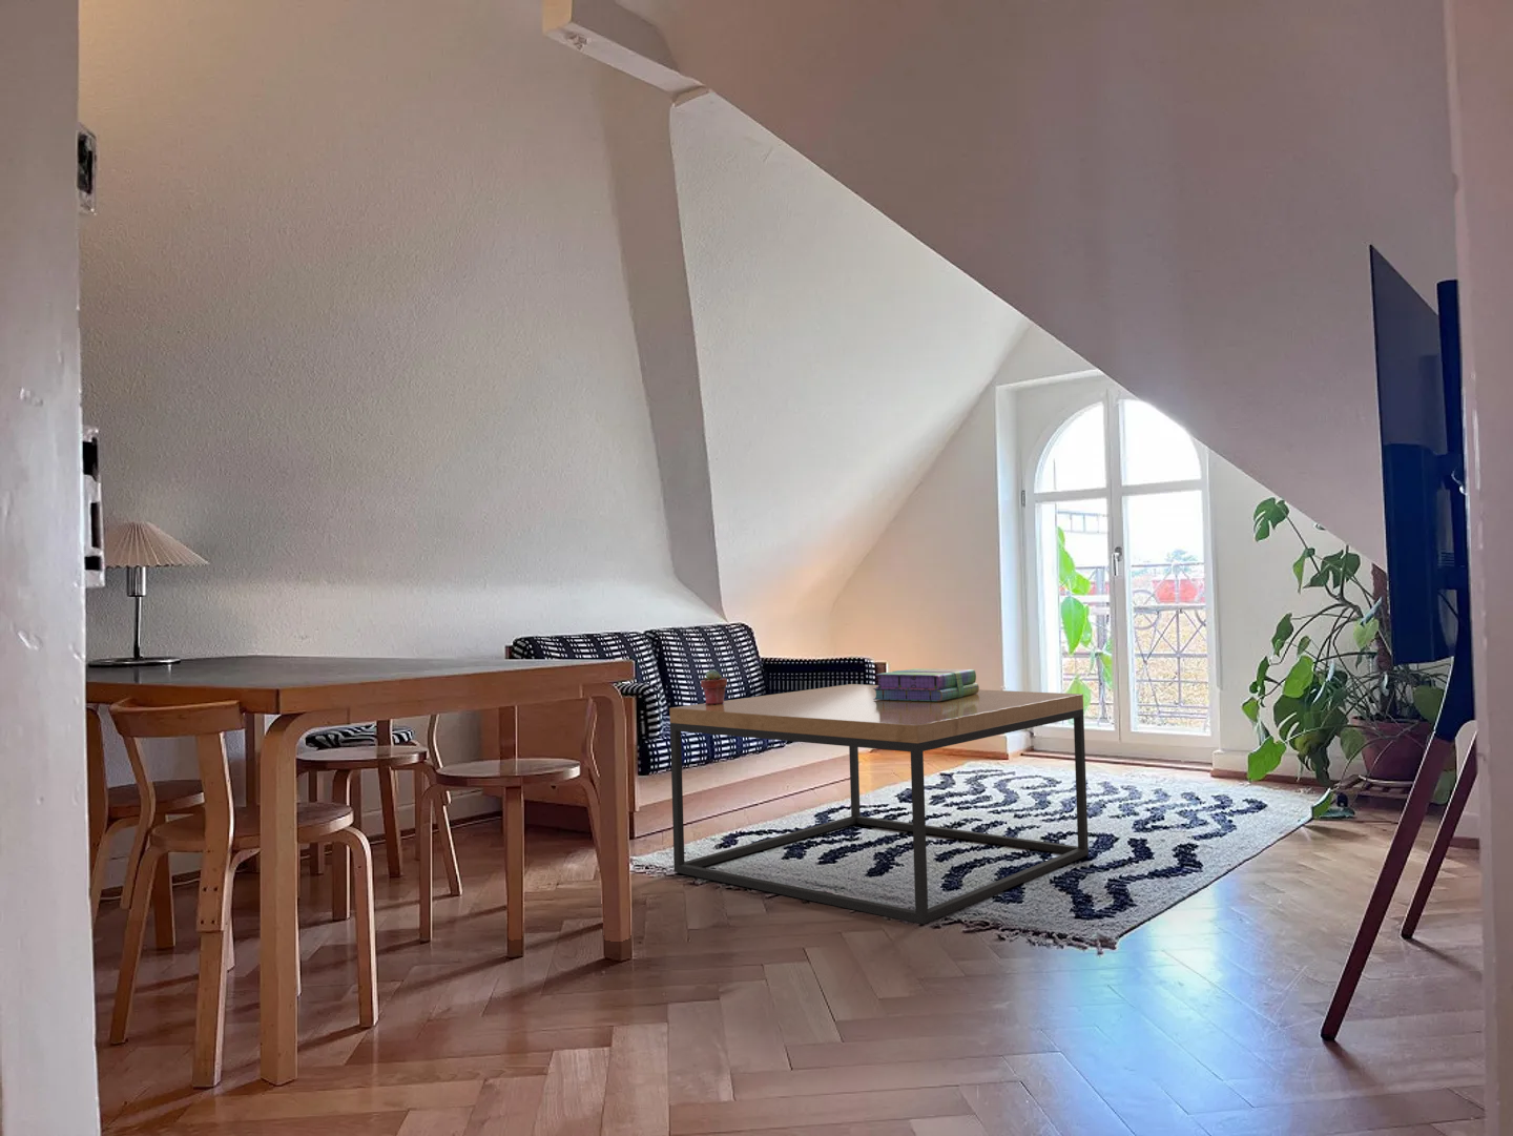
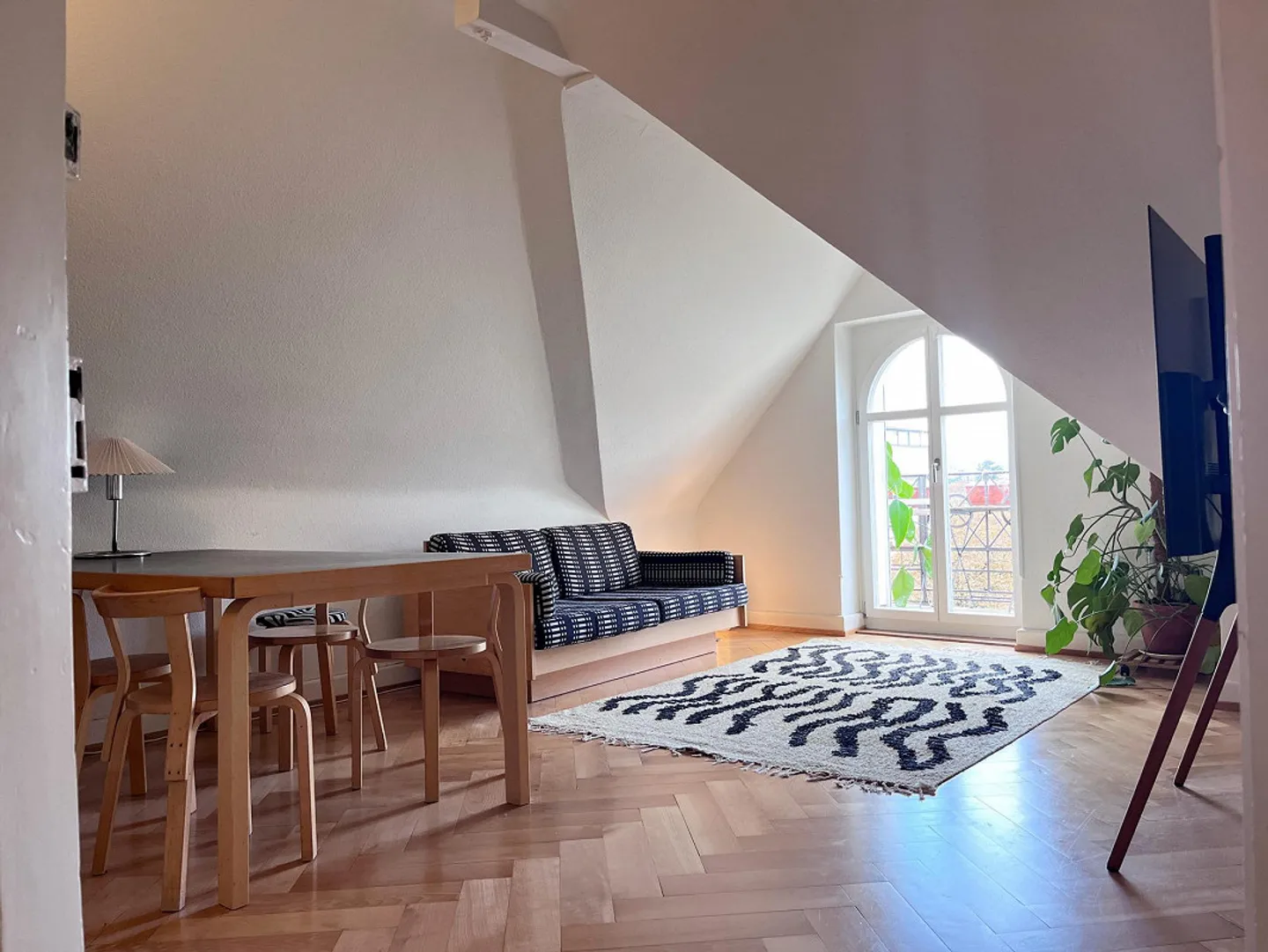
- coffee table [668,683,1089,925]
- potted succulent [699,668,728,705]
- stack of books [873,667,981,700]
